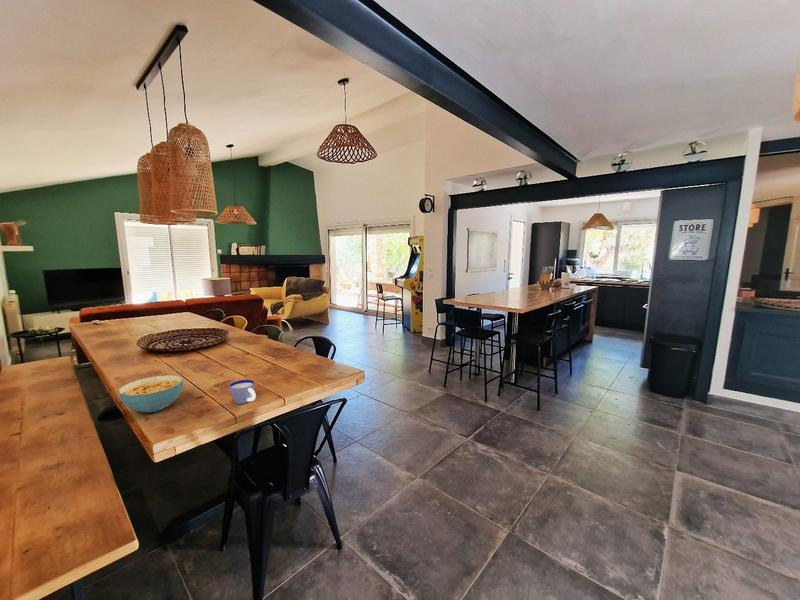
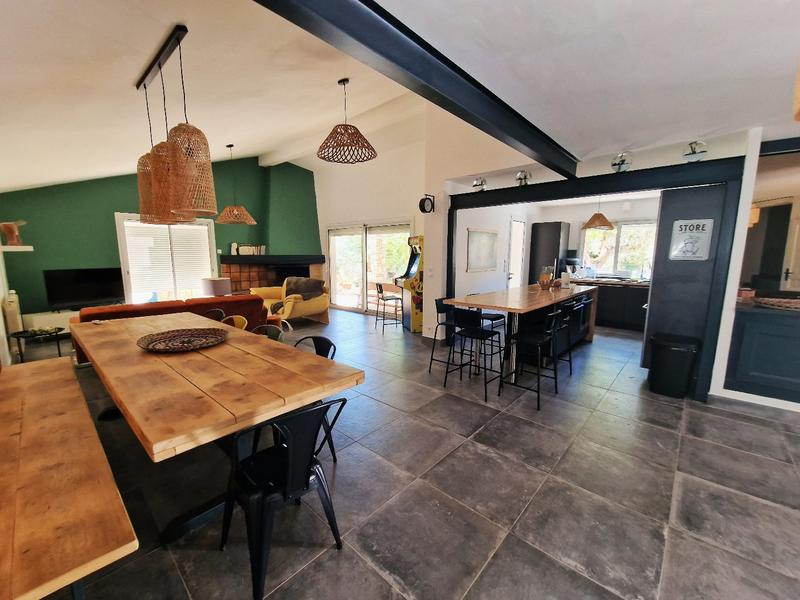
- cereal bowl [118,374,184,414]
- cup [228,379,257,405]
